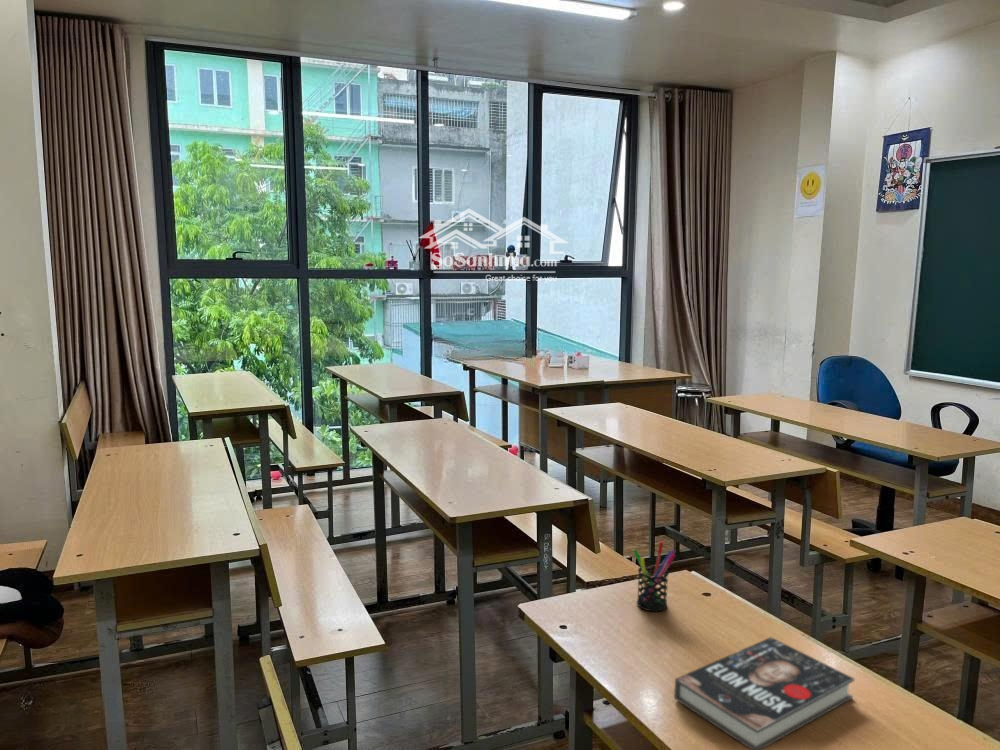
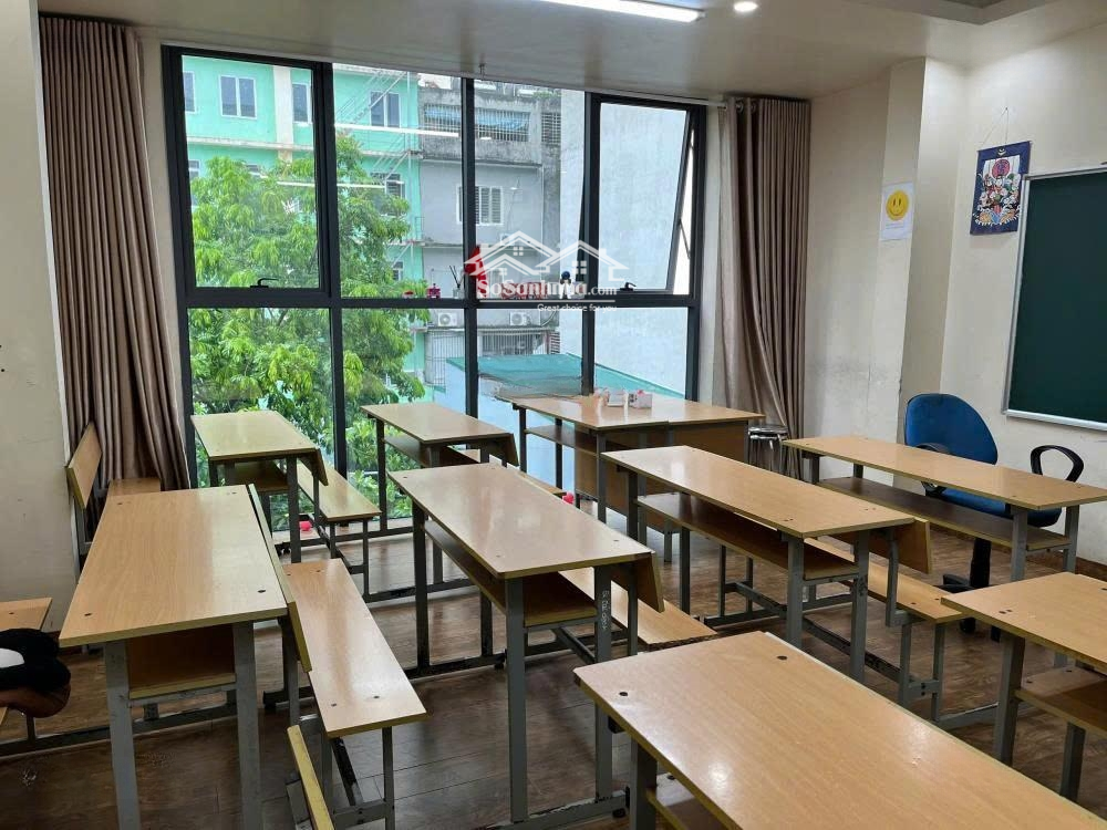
- book [673,636,855,750]
- pen holder [632,540,677,612]
